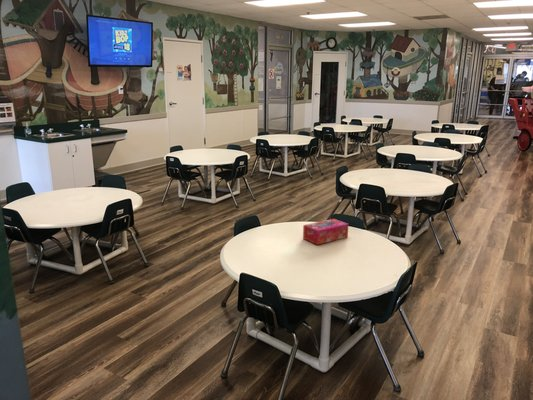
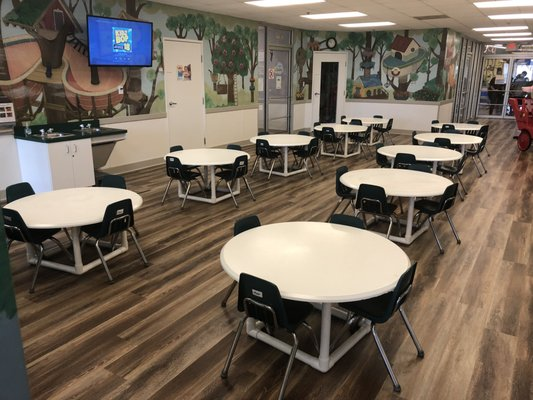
- tissue box [302,218,349,246]
